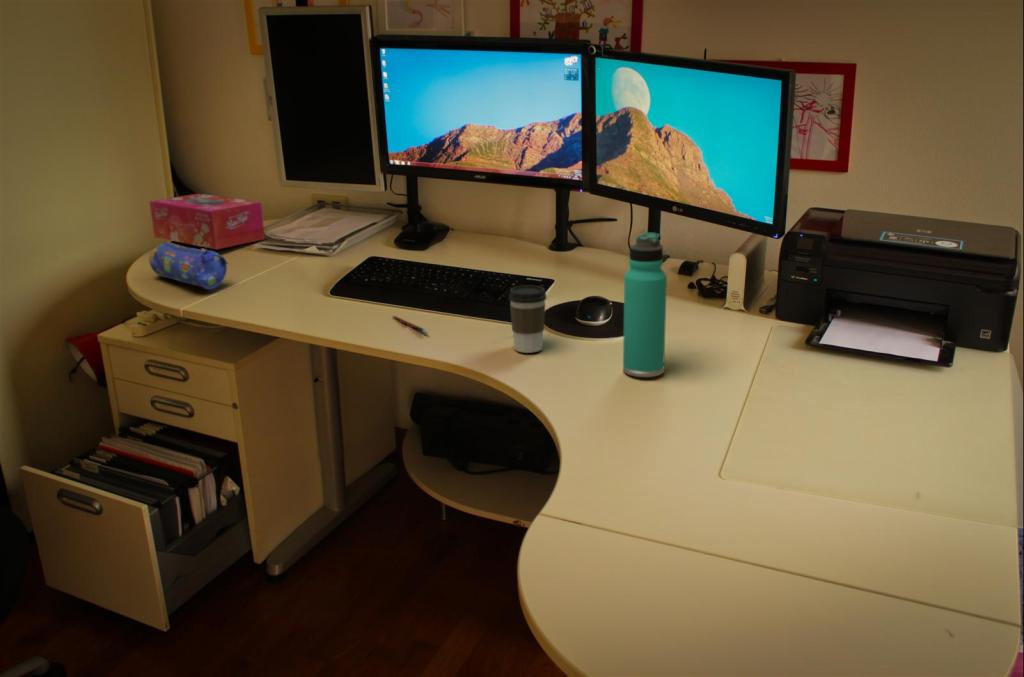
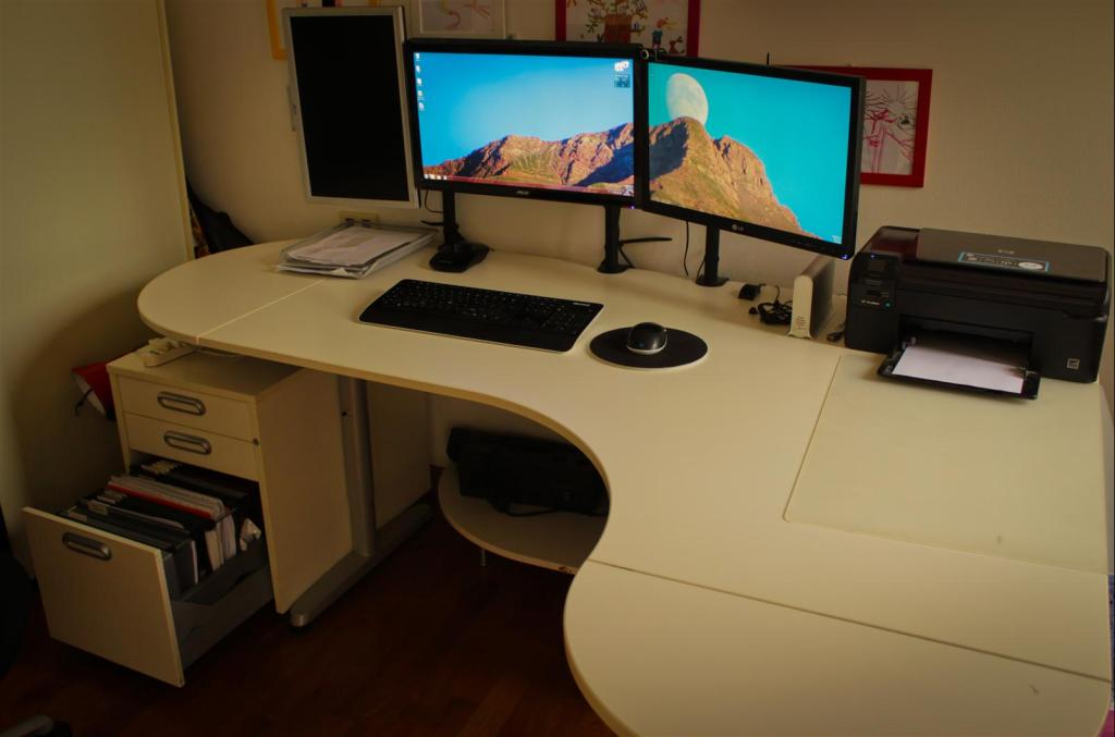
- coffee cup [508,284,547,354]
- tissue box [148,193,266,251]
- pen [391,315,429,334]
- pencil case [148,241,229,291]
- thermos bottle [622,231,668,378]
